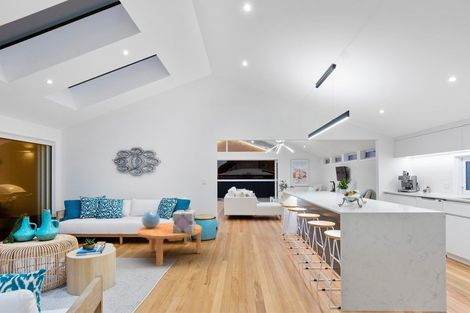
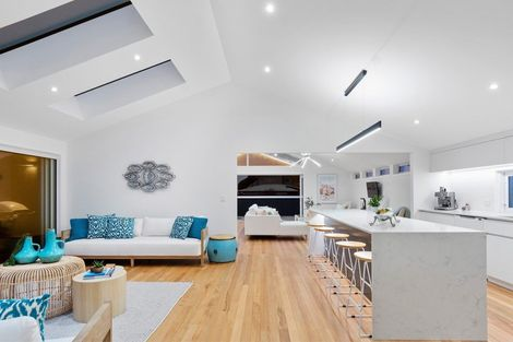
- coffee table [137,222,203,267]
- decorative cube [172,209,197,233]
- decorative globe [141,210,161,228]
